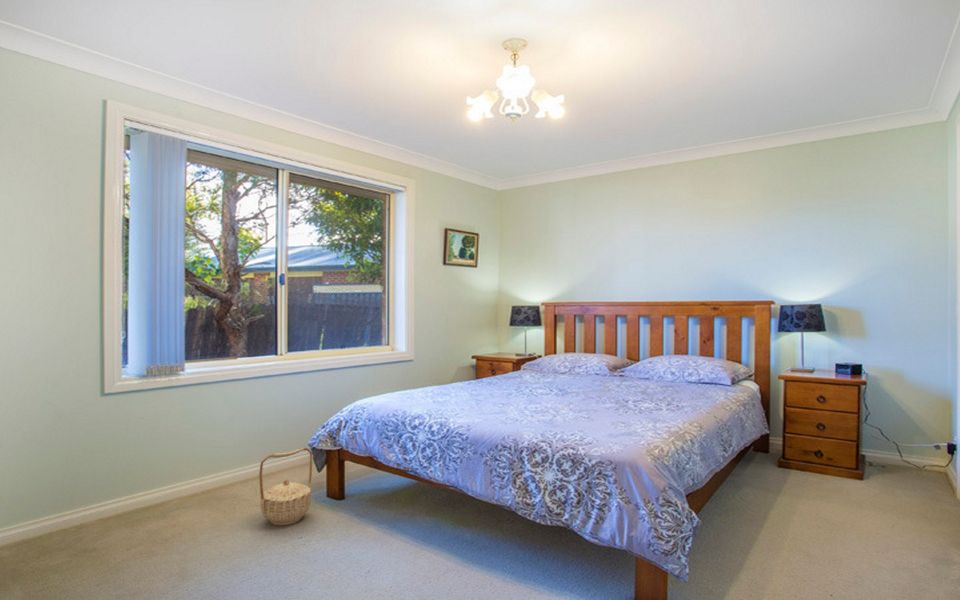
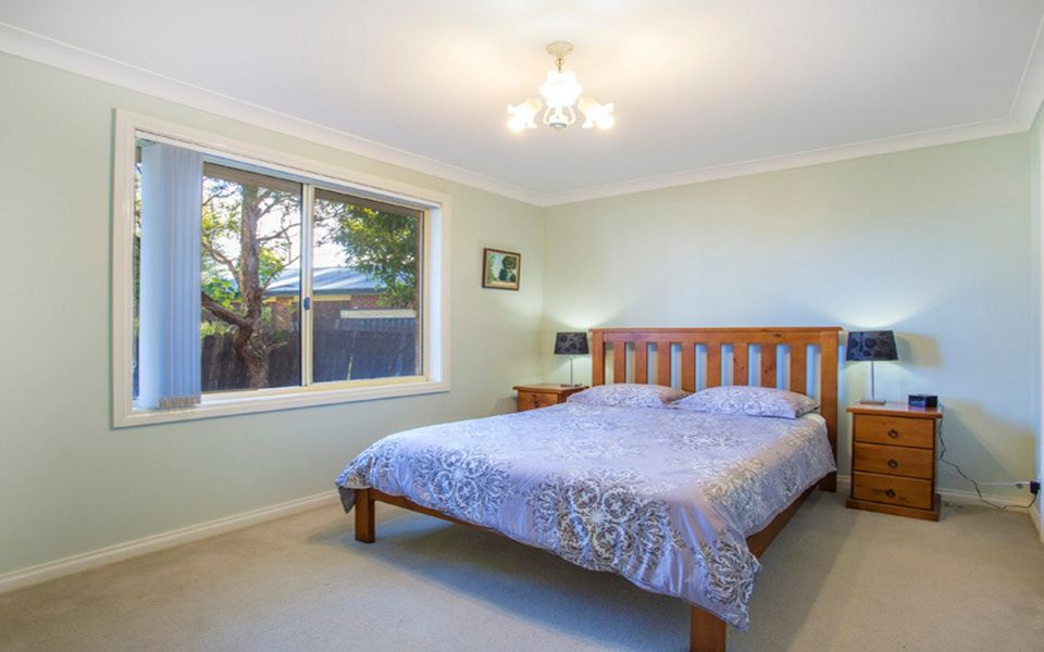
- basket [258,447,313,527]
